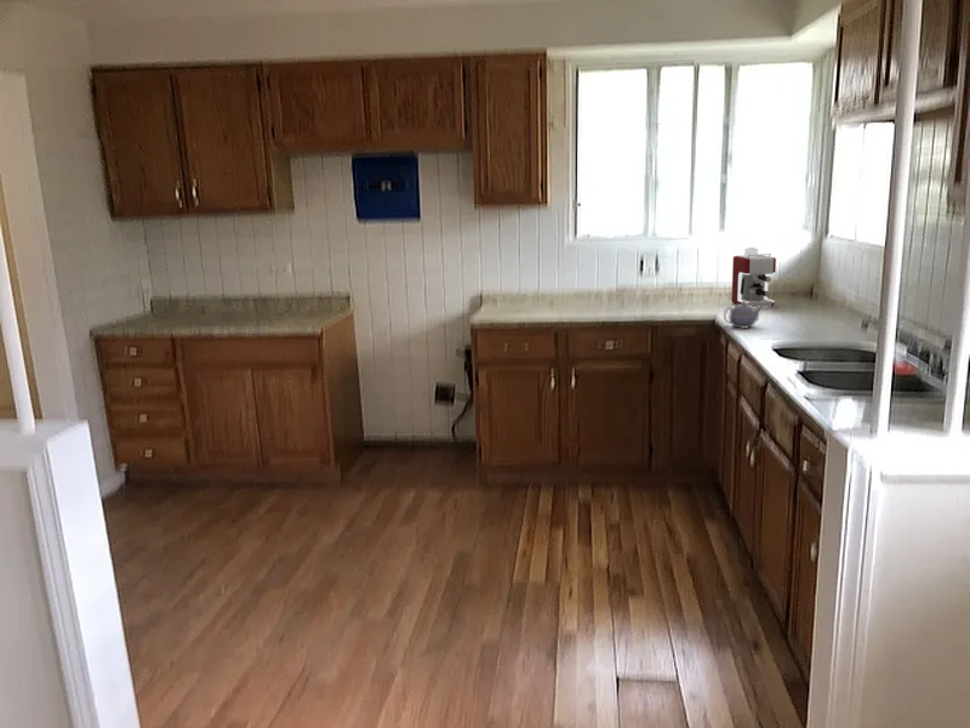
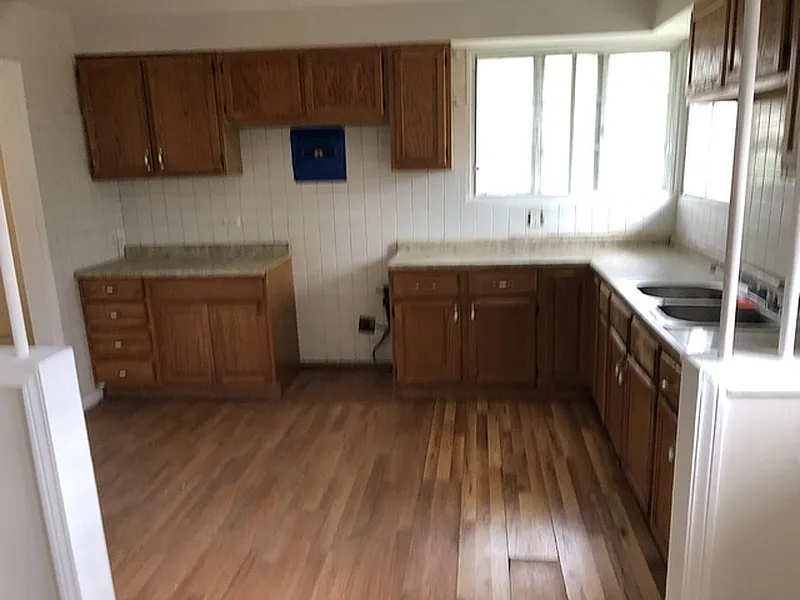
- coffee maker [730,246,777,308]
- teapot [723,301,763,330]
